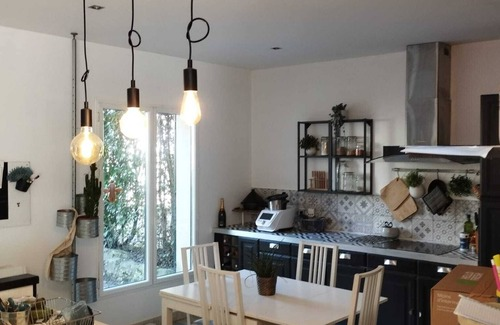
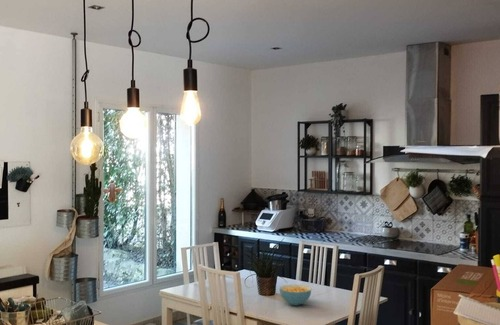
+ cereal bowl [279,284,312,306]
